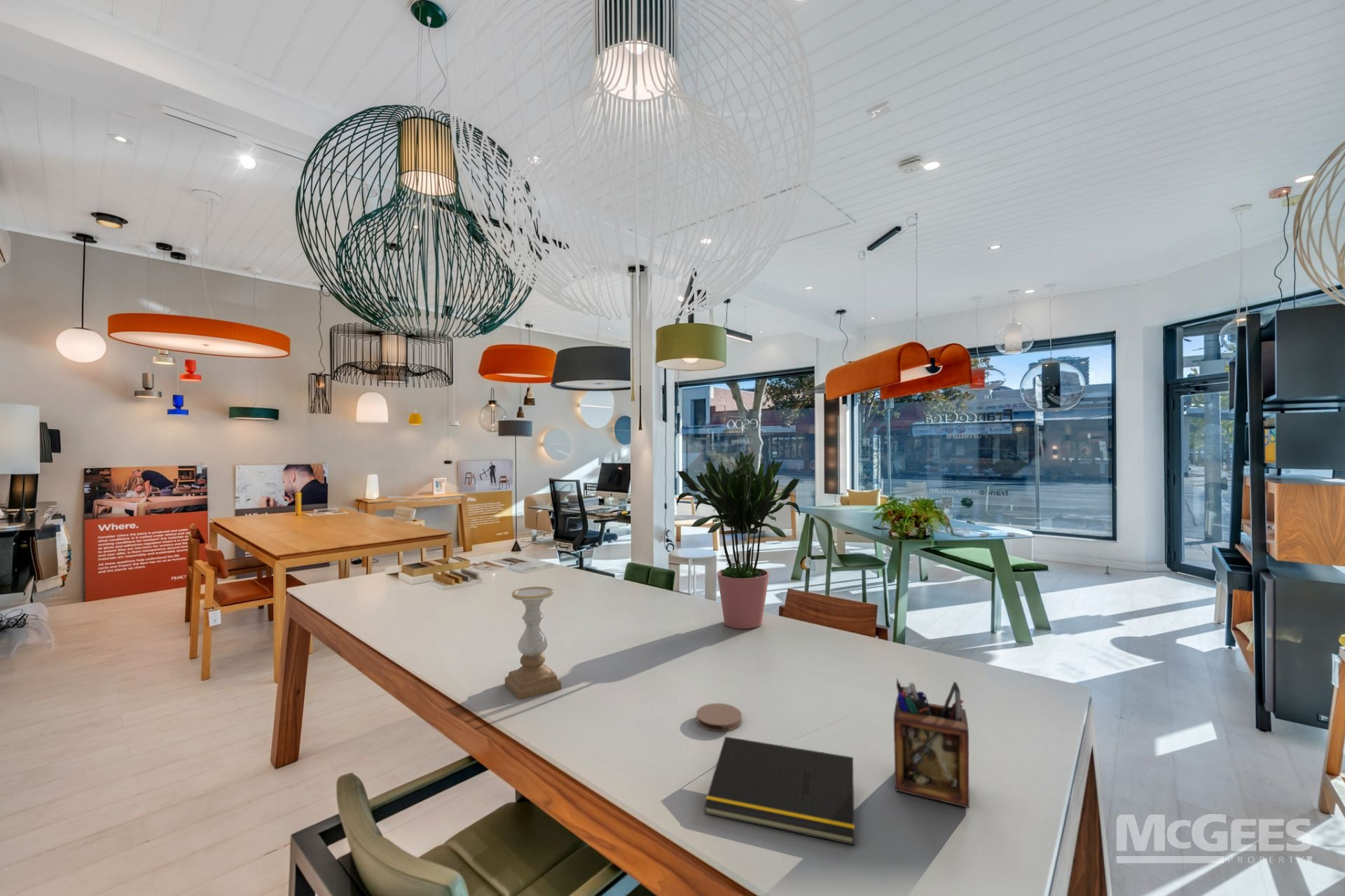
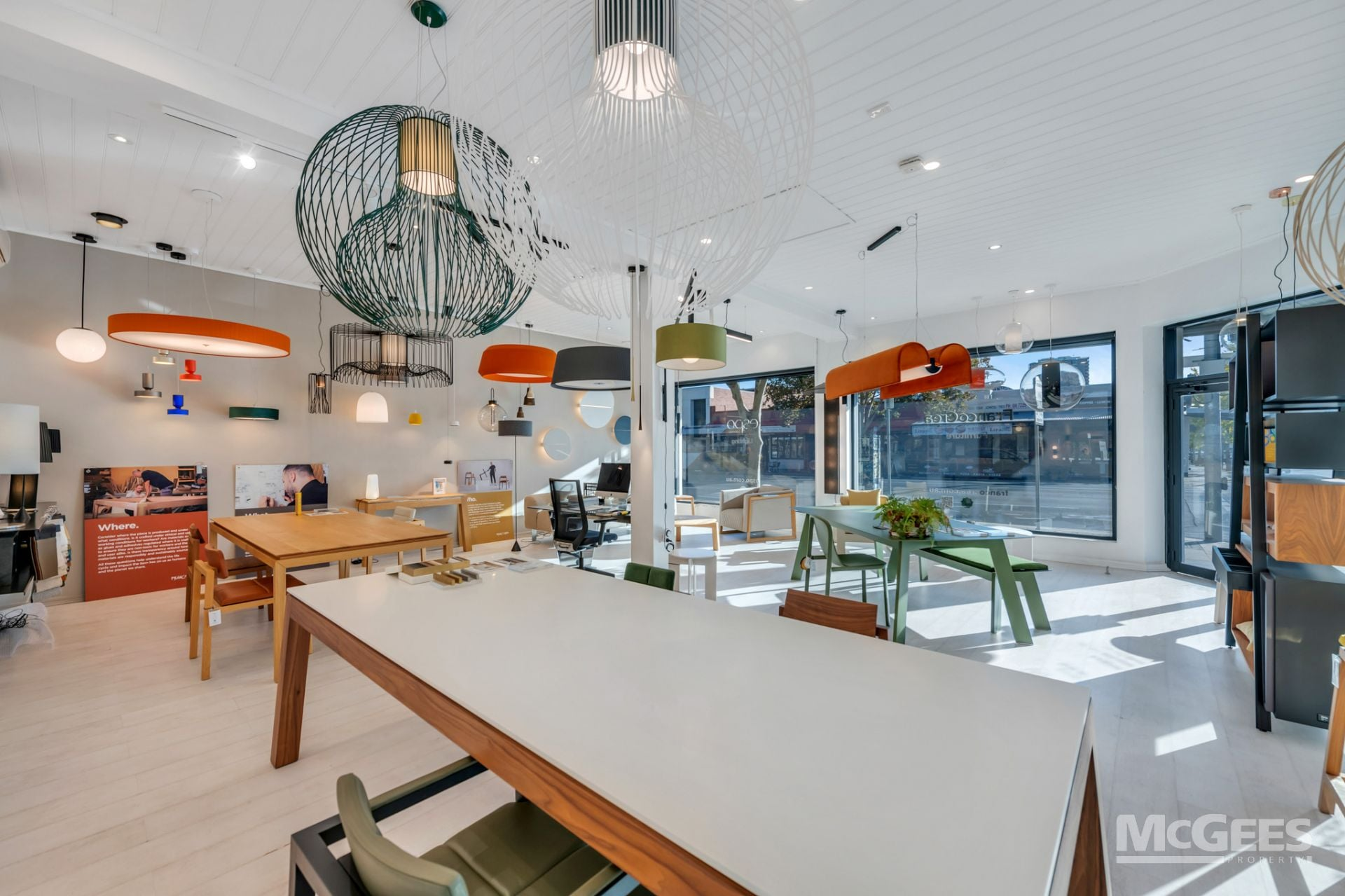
- desk organizer [893,677,970,808]
- potted plant [675,451,802,630]
- notepad [703,736,855,846]
- candle holder [504,586,562,700]
- coaster [696,703,743,733]
